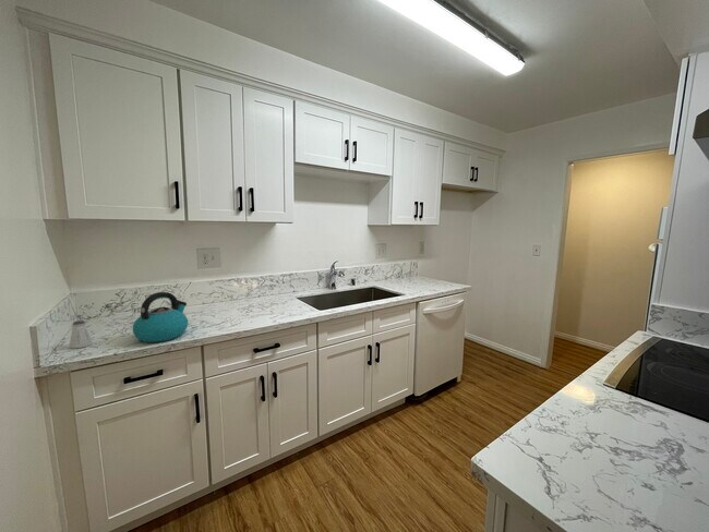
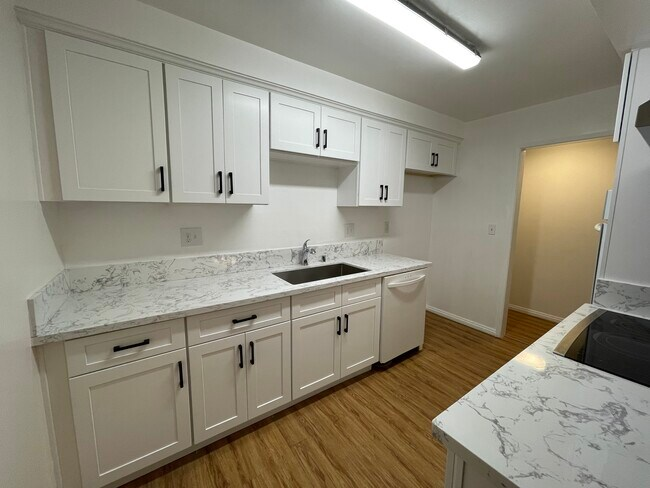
- saltshaker [69,319,94,350]
- kettle [132,291,189,343]
